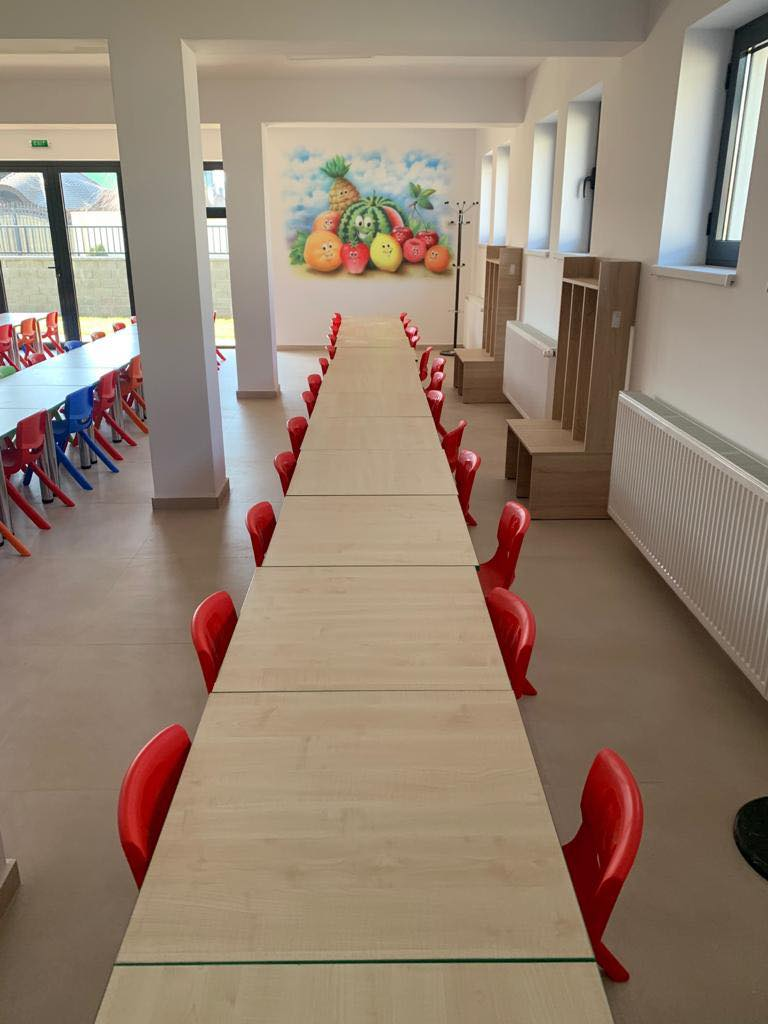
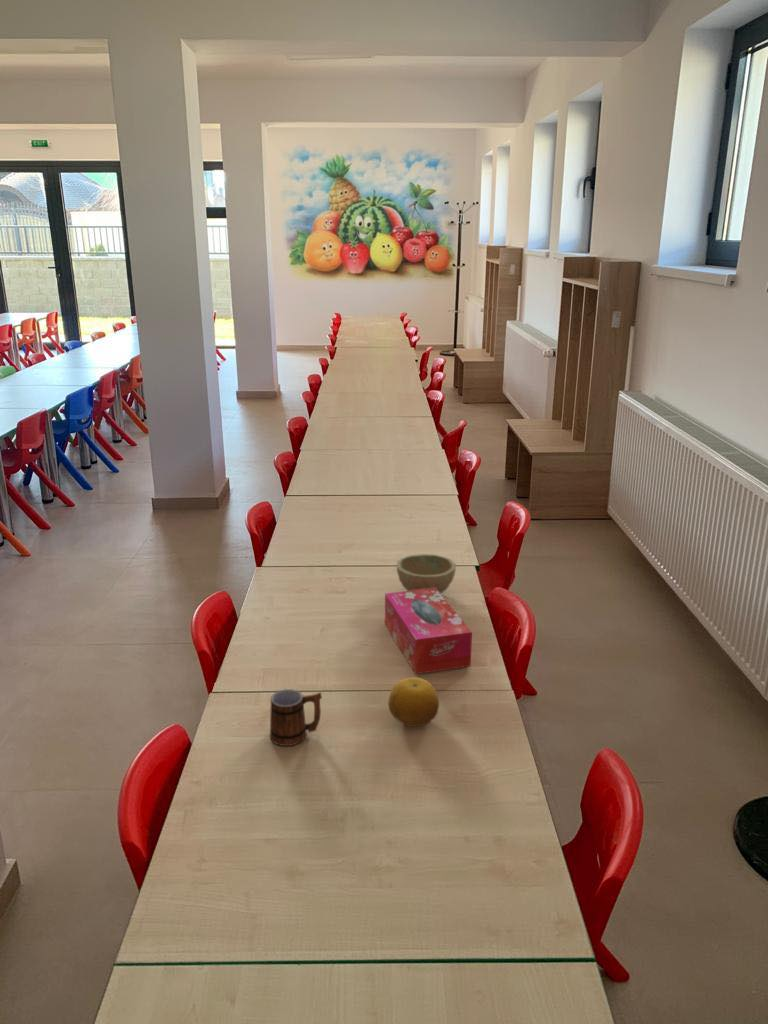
+ tissue box [384,588,473,675]
+ bowl [396,553,457,594]
+ fruit [387,676,440,728]
+ mug [269,688,323,747]
